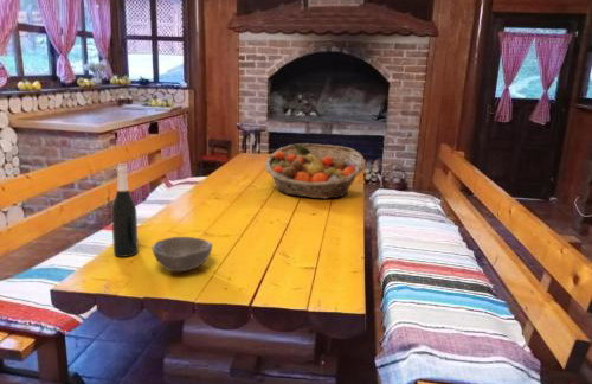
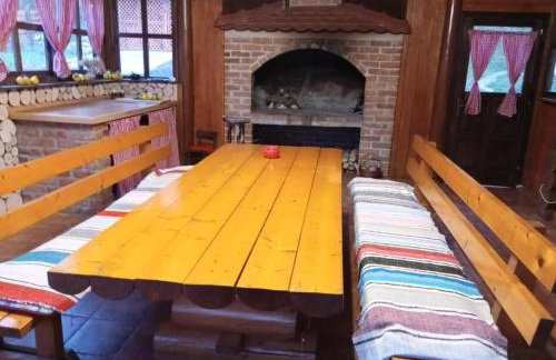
- bowl [152,236,213,273]
- wine bottle [110,162,140,258]
- fruit basket [264,142,366,200]
